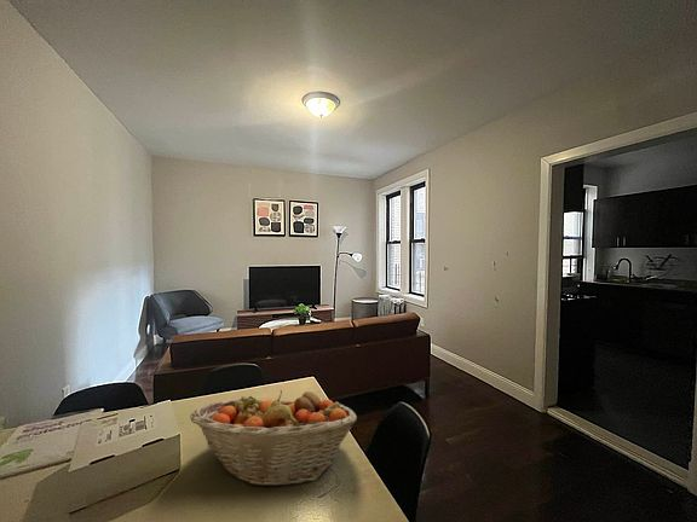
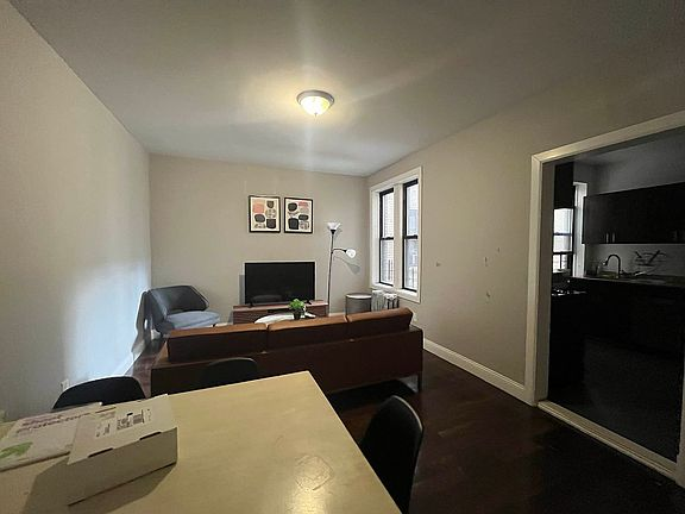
- fruit basket [189,389,358,488]
